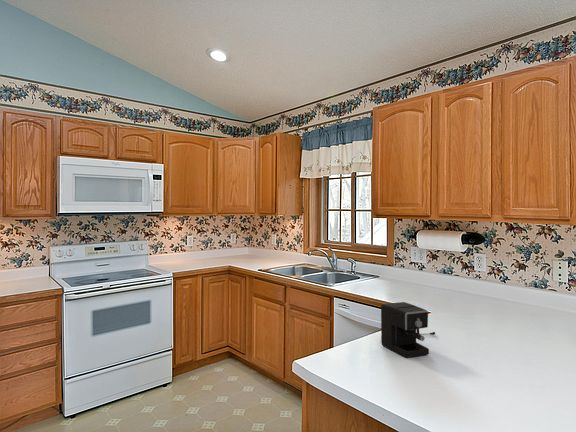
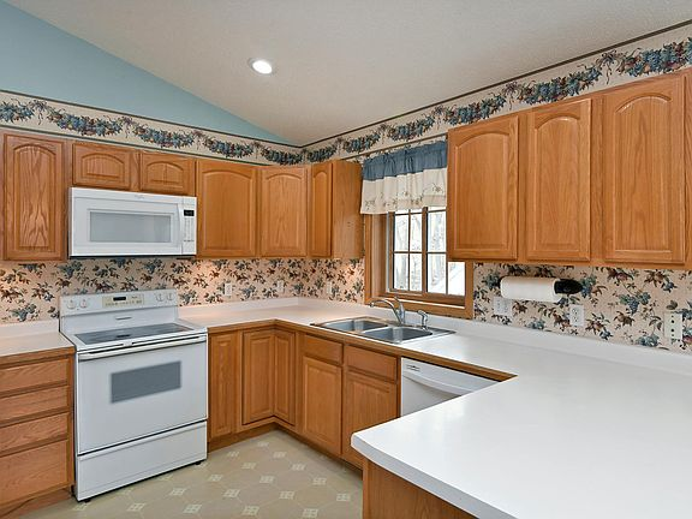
- coffee maker [380,301,436,358]
